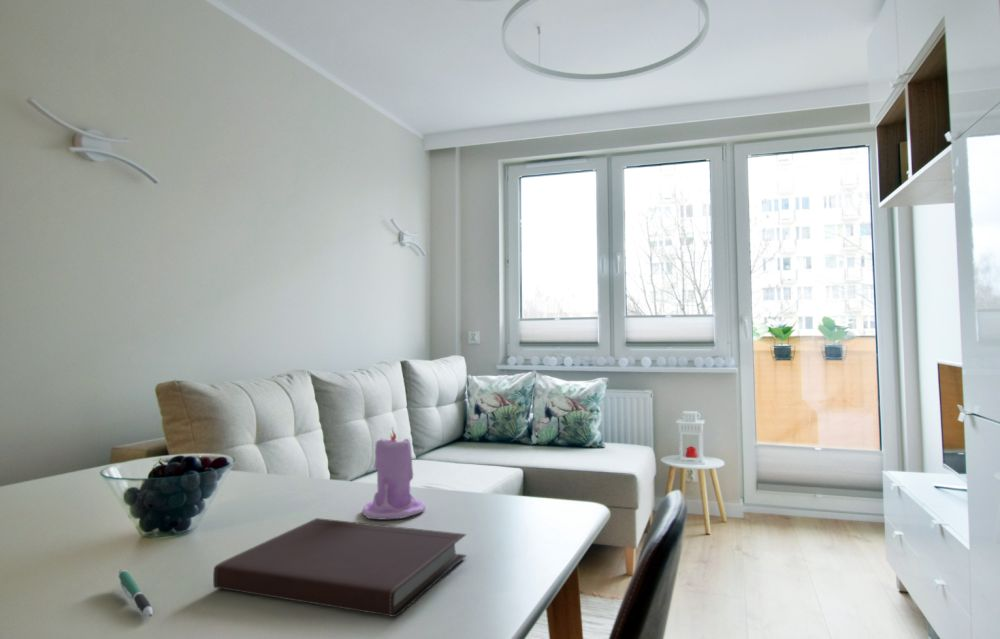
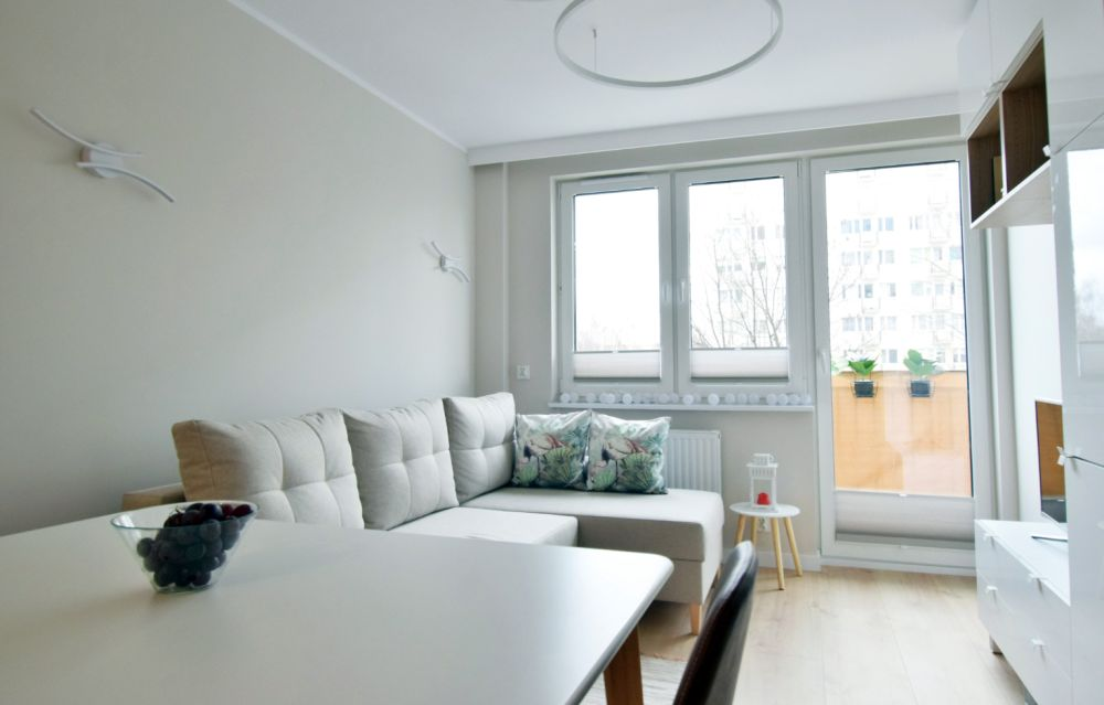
- pen [118,569,153,618]
- notebook [212,517,467,618]
- candle [361,426,427,520]
